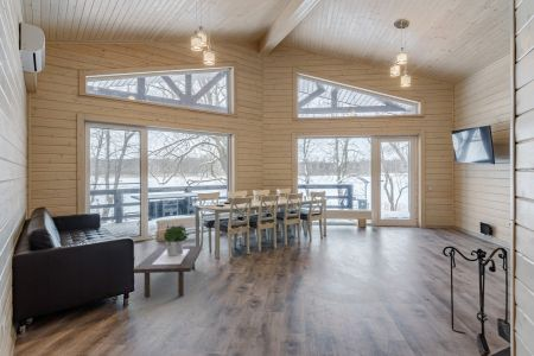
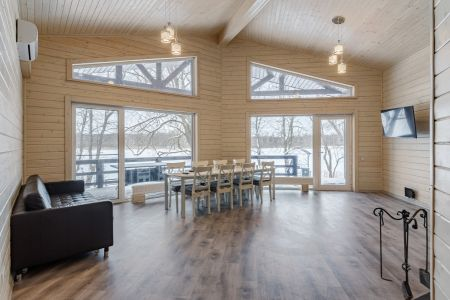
- coffee table [133,244,203,298]
- potted plant [163,223,190,256]
